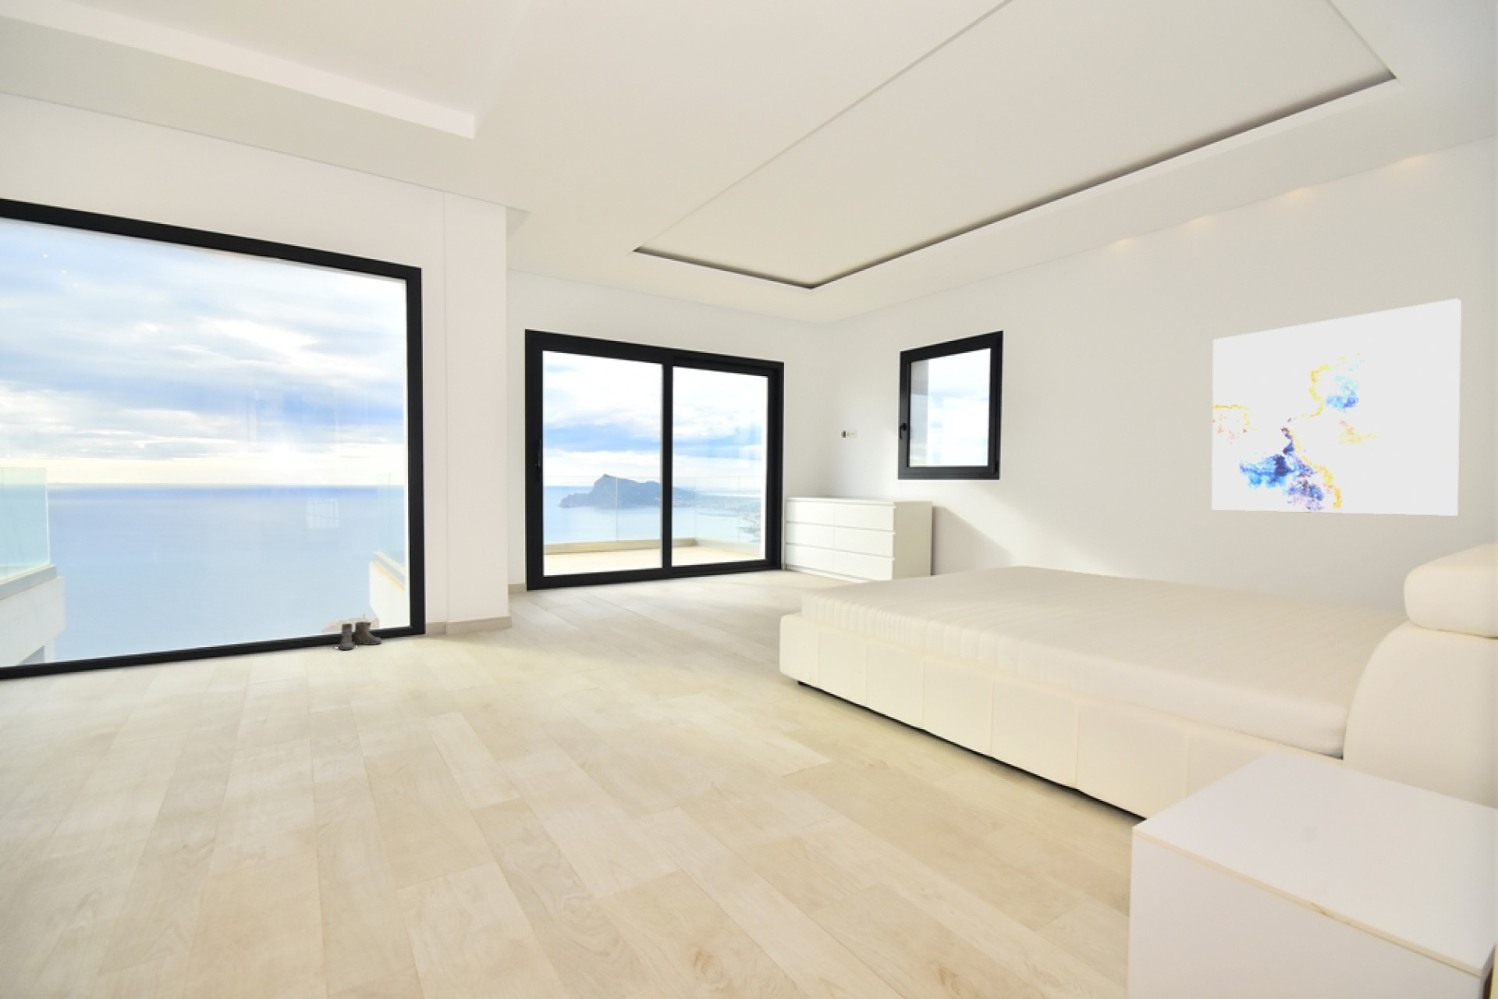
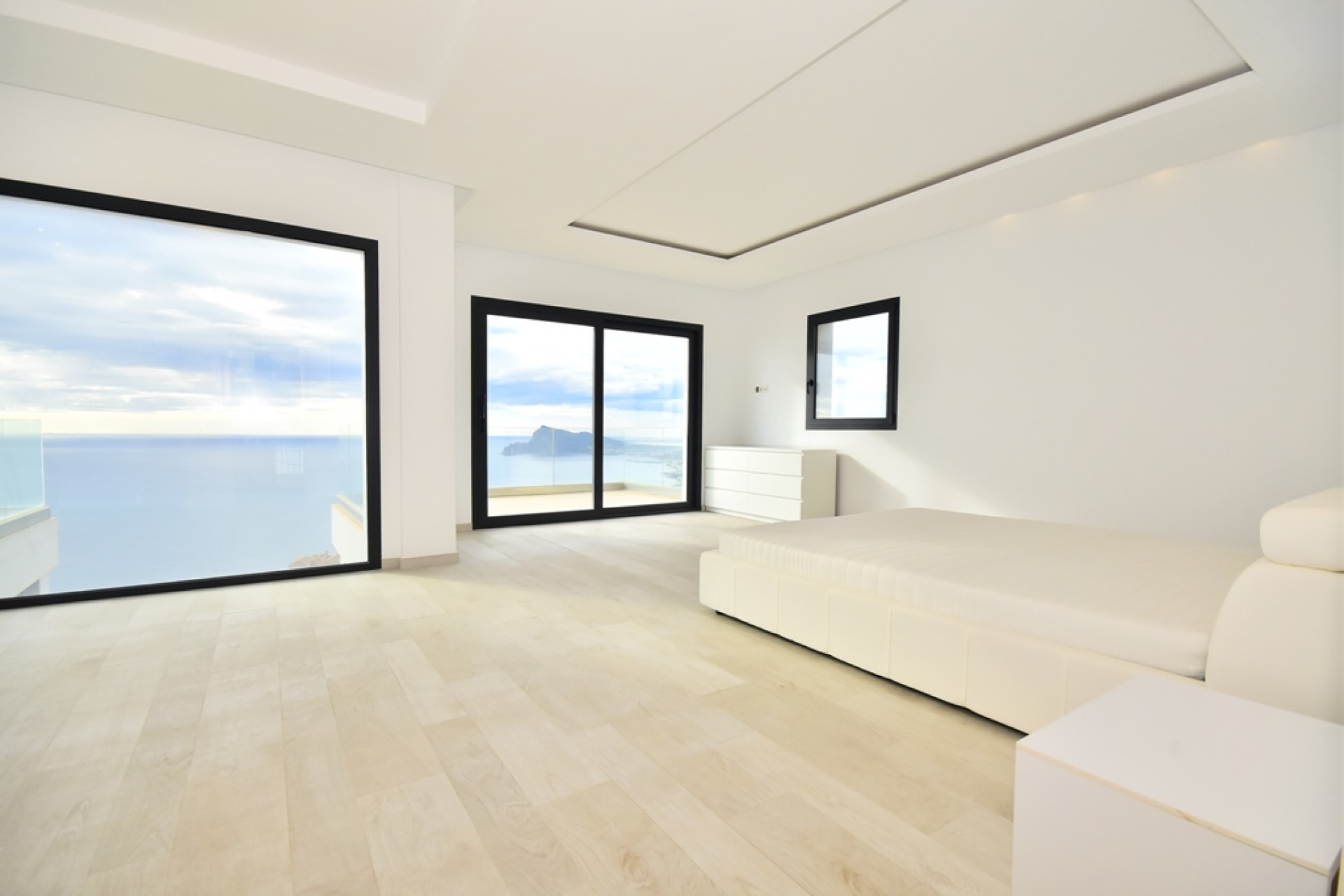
- wall art [1210,298,1462,516]
- boots [331,620,382,651]
